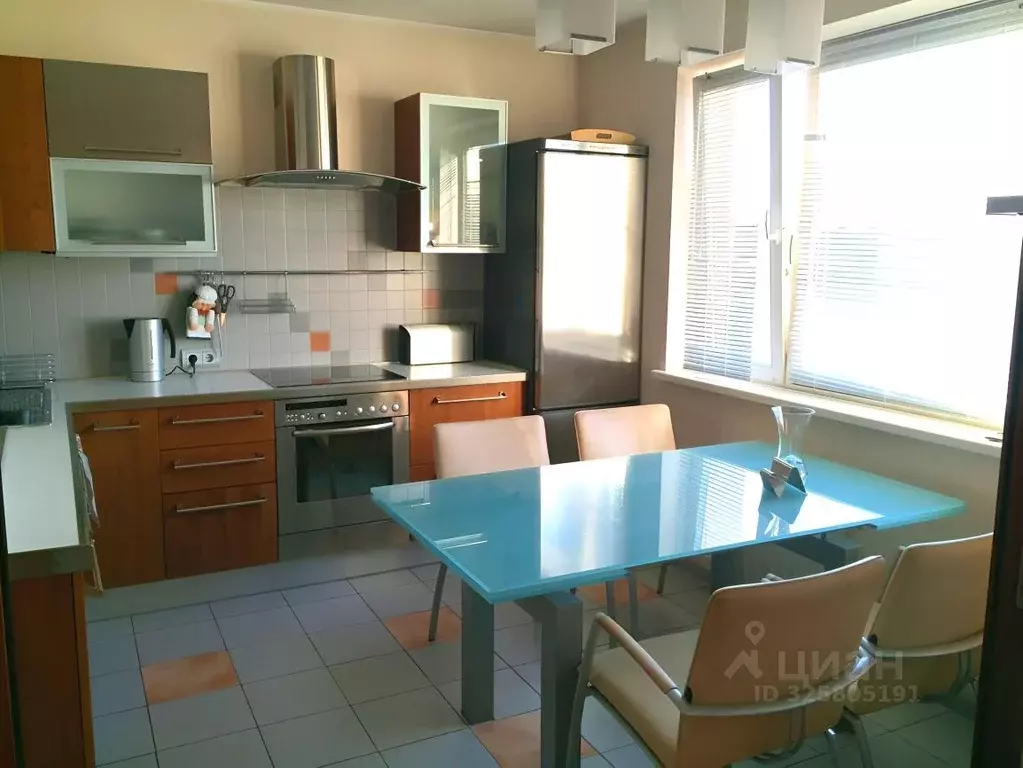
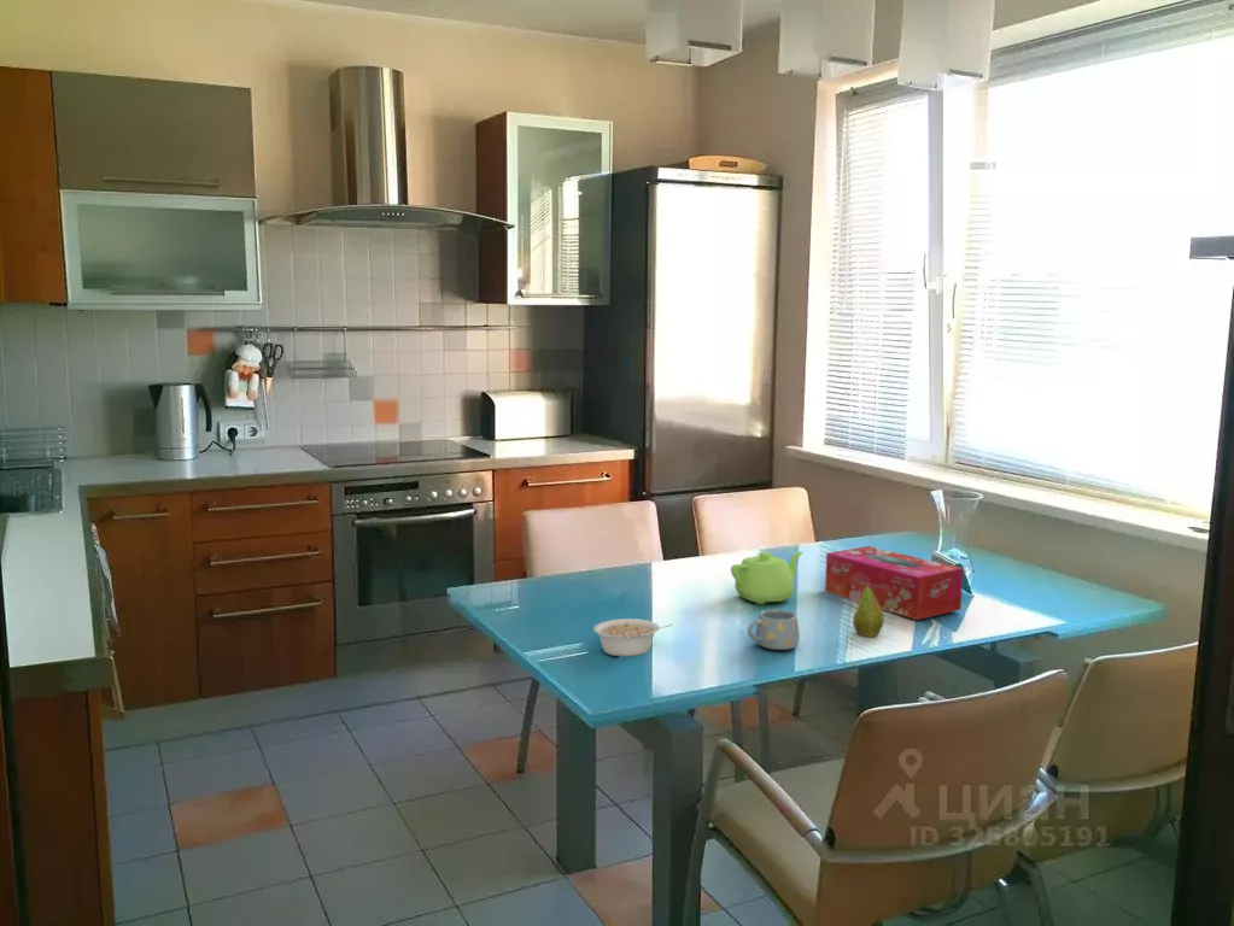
+ tissue box [824,545,964,621]
+ teapot [730,551,803,605]
+ mug [747,609,801,651]
+ fruit [852,580,885,638]
+ legume [592,617,673,657]
